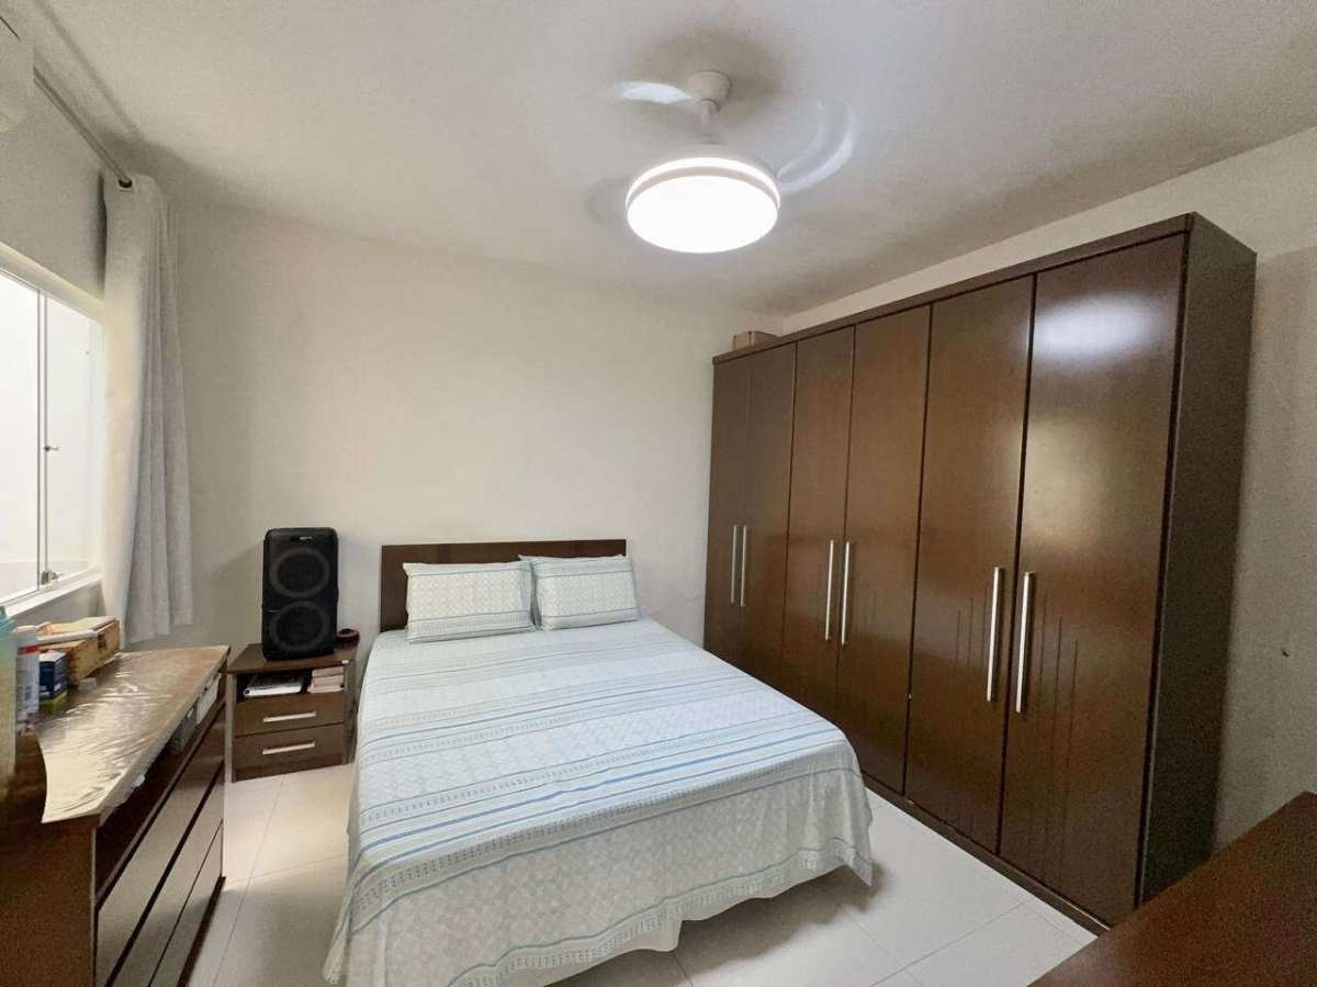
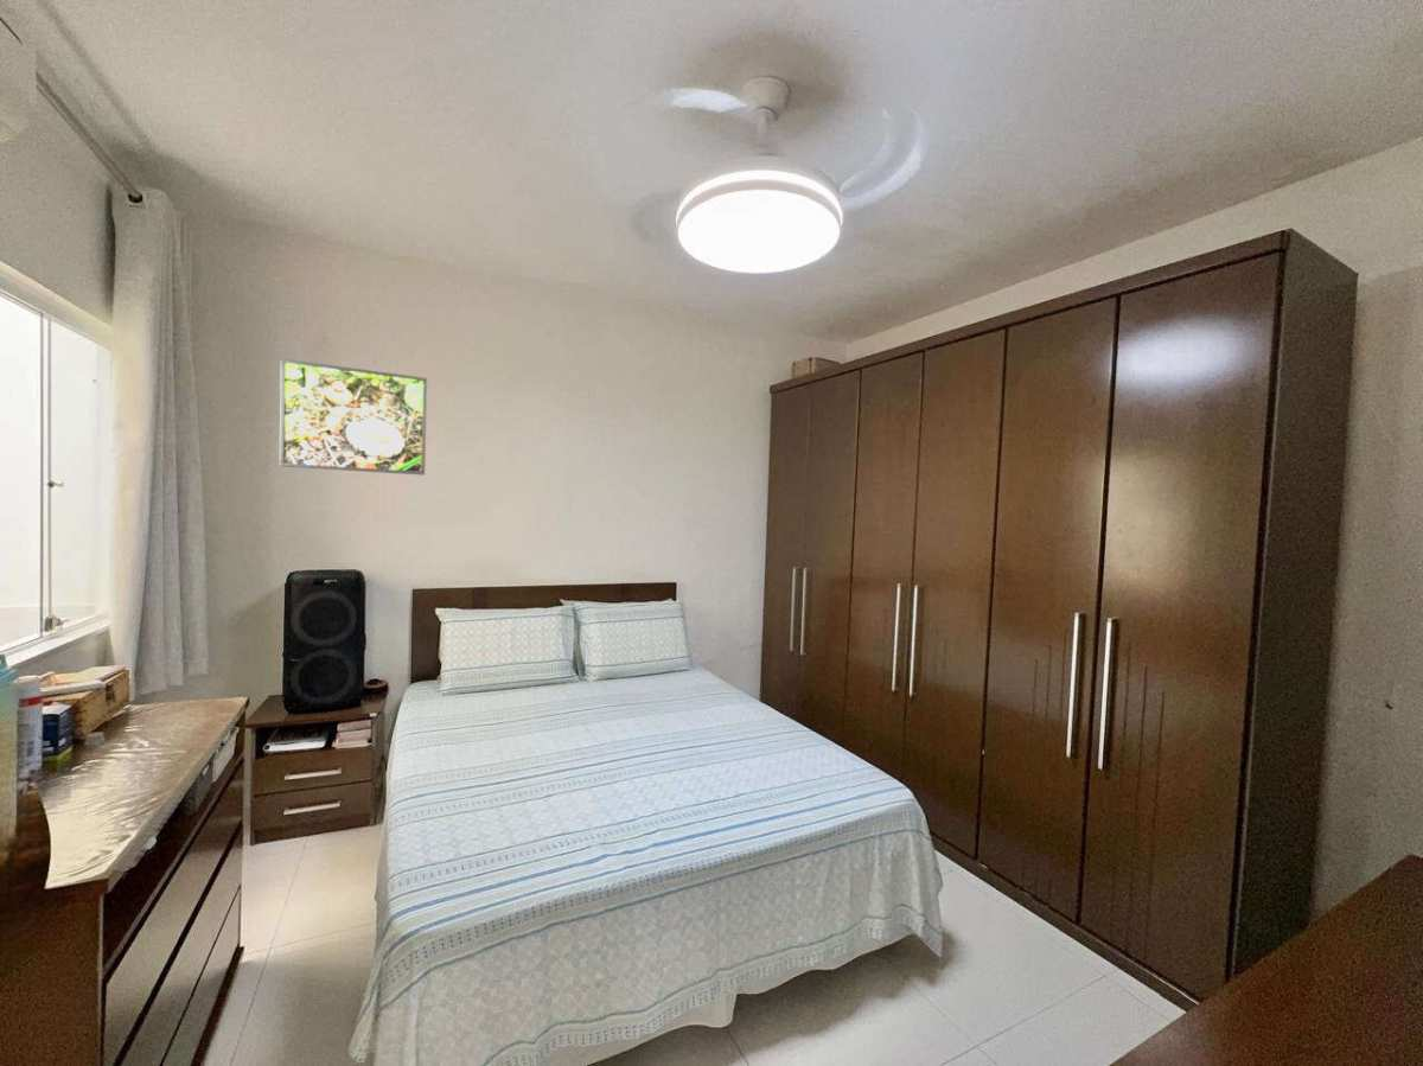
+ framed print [279,358,428,477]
